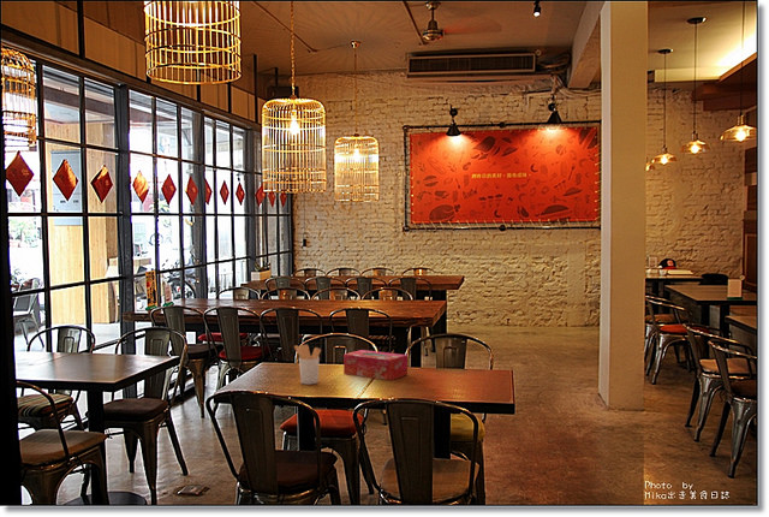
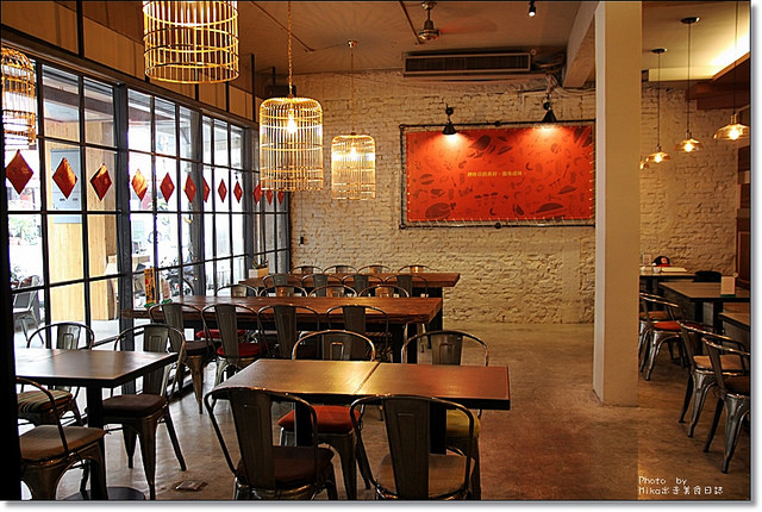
- tissue box [342,349,409,381]
- utensil holder [293,344,322,386]
